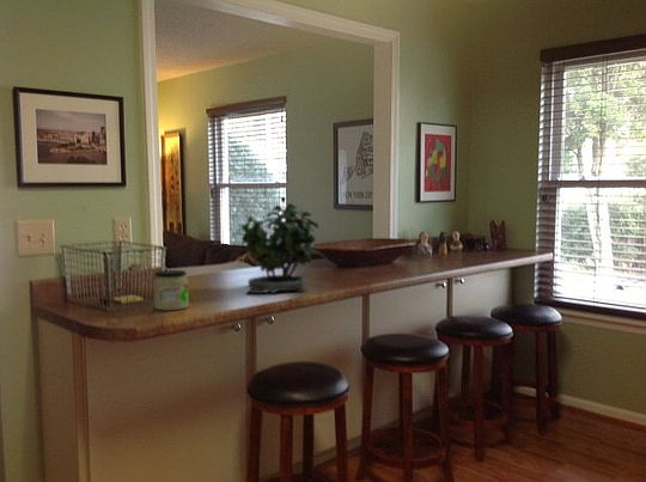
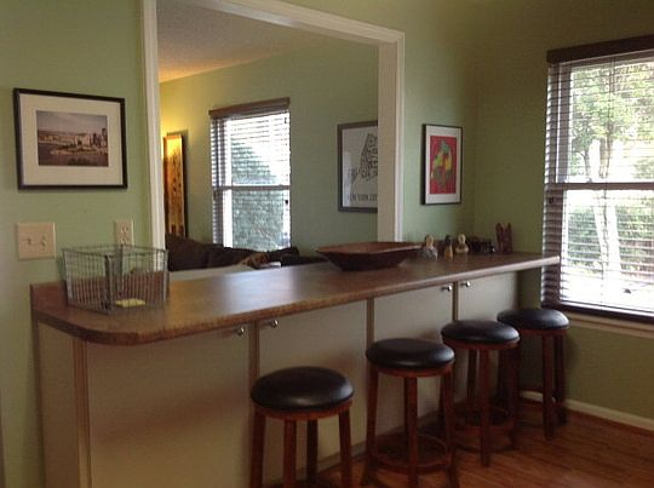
- jar [152,269,190,311]
- potted plant [239,199,319,294]
